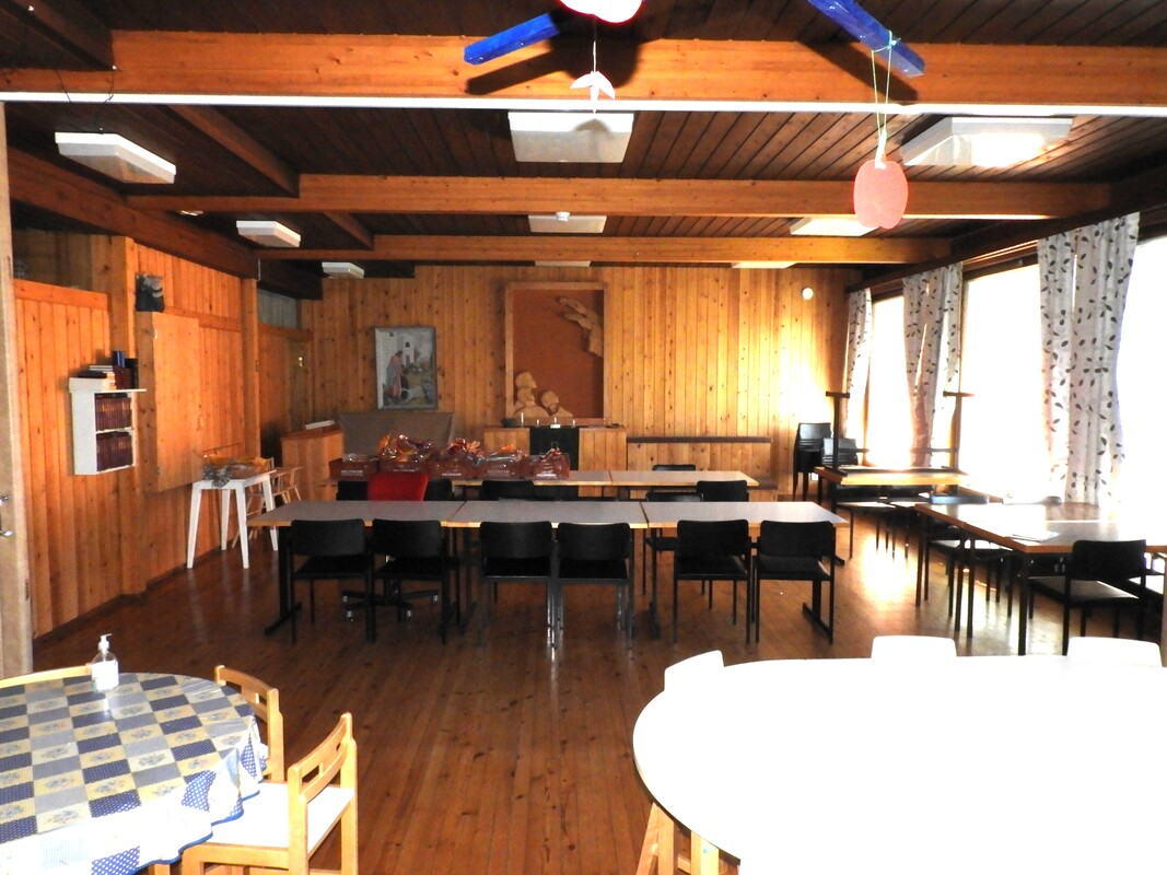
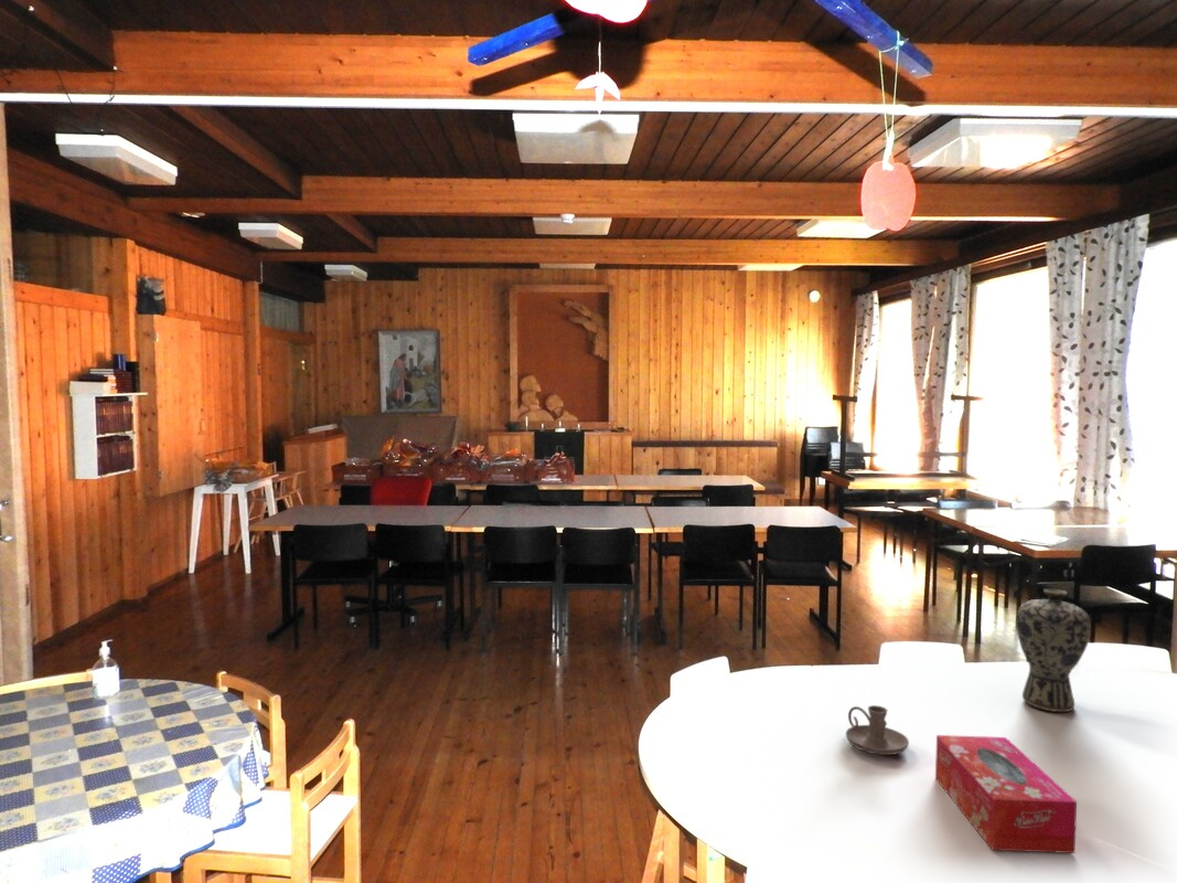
+ vase [1015,588,1092,713]
+ candle holder [845,704,910,756]
+ tissue box [934,734,1078,854]
